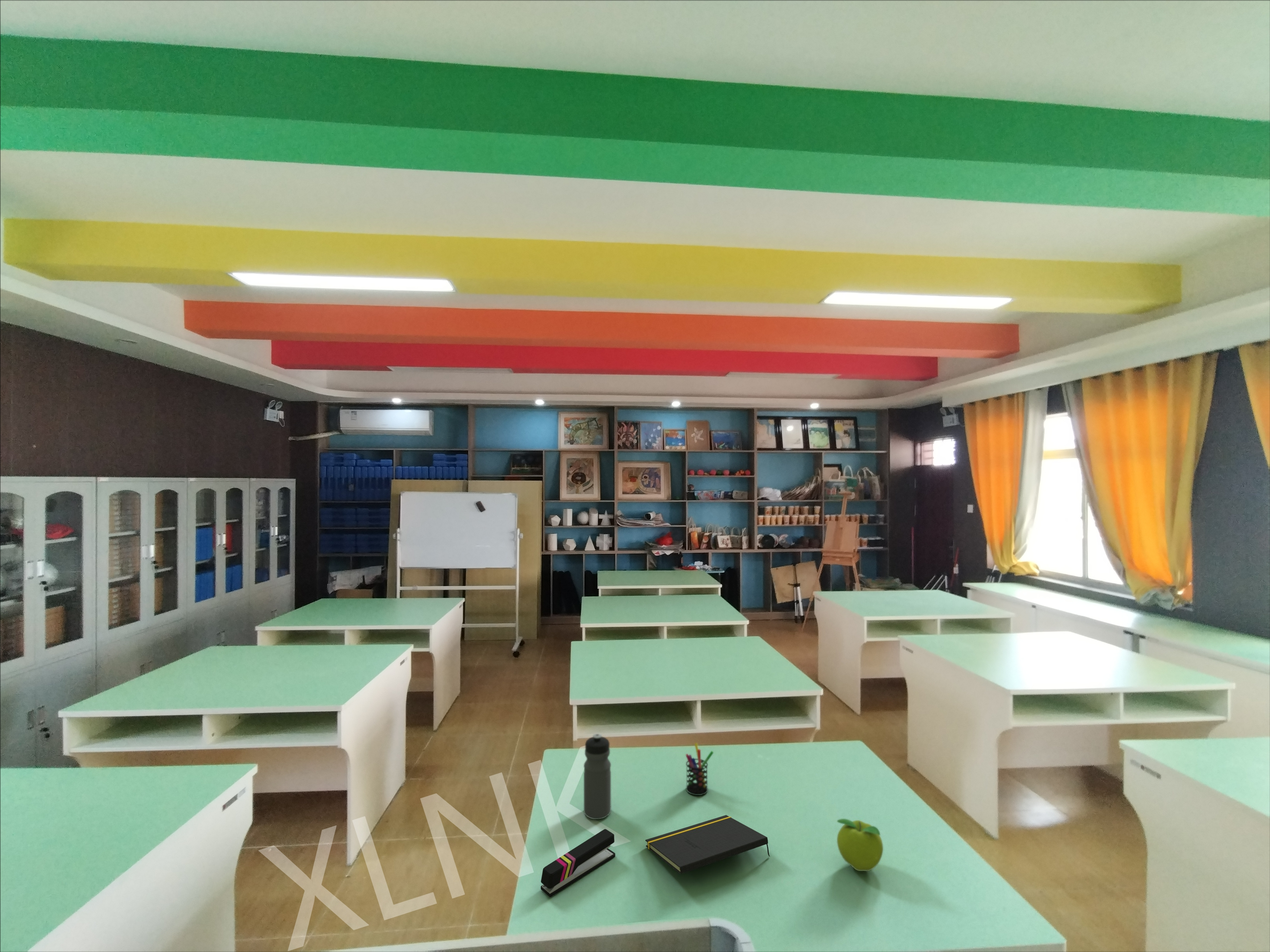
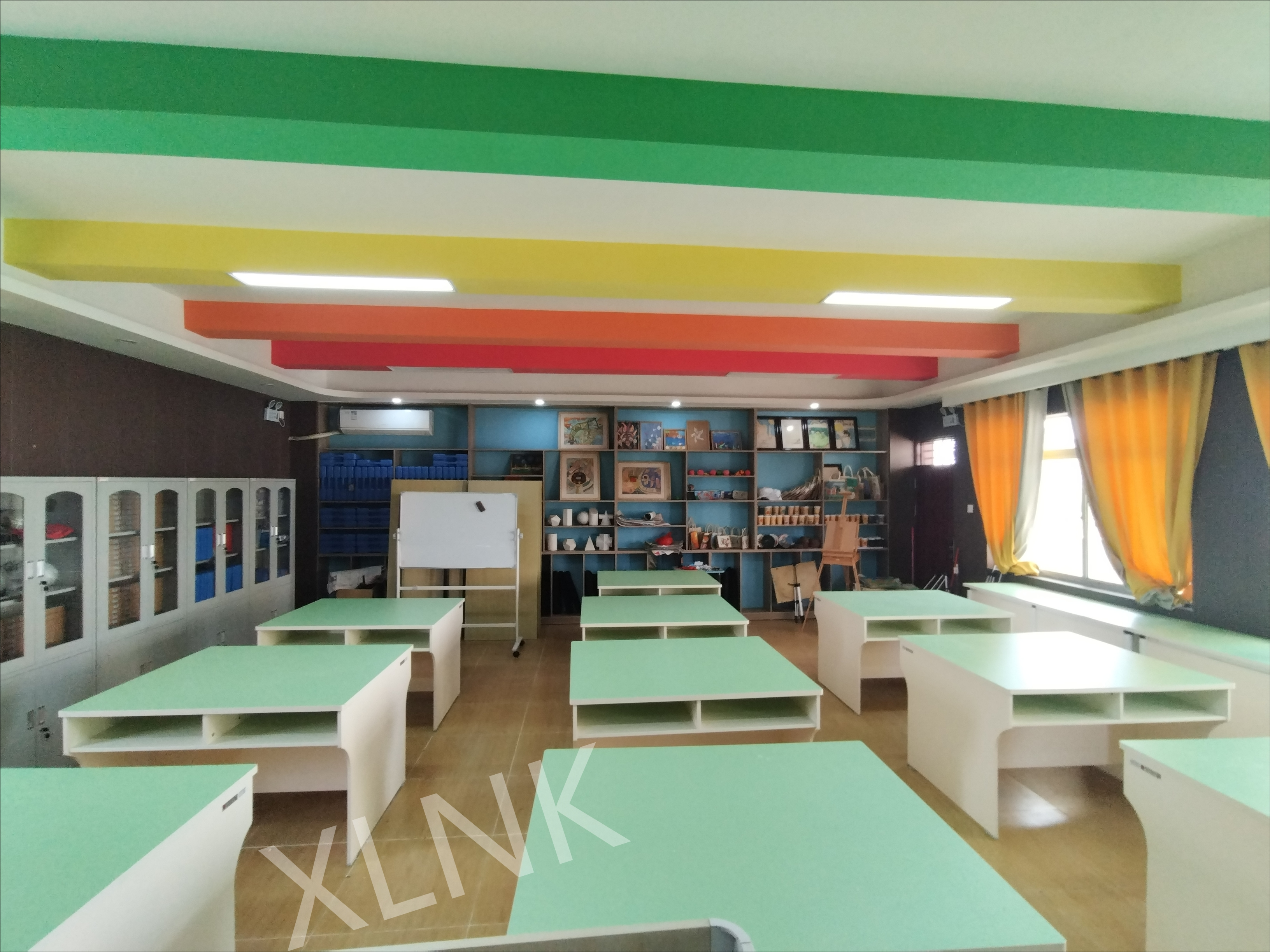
- notepad [645,815,770,875]
- water bottle [583,733,611,820]
- stapler [540,829,616,897]
- fruit [837,818,884,871]
- pen holder [685,742,714,796]
